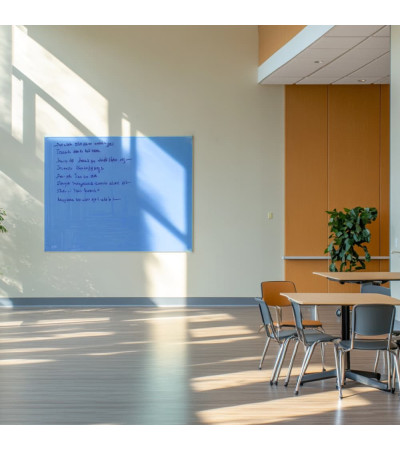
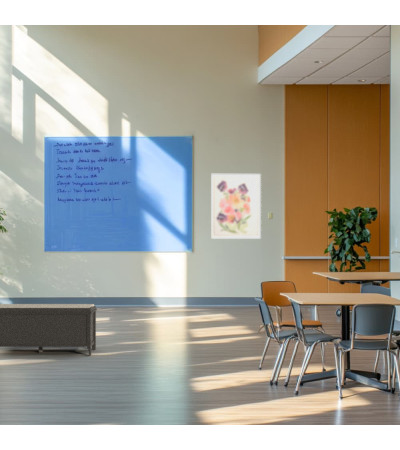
+ bench [0,303,98,356]
+ wall art [210,173,262,240]
